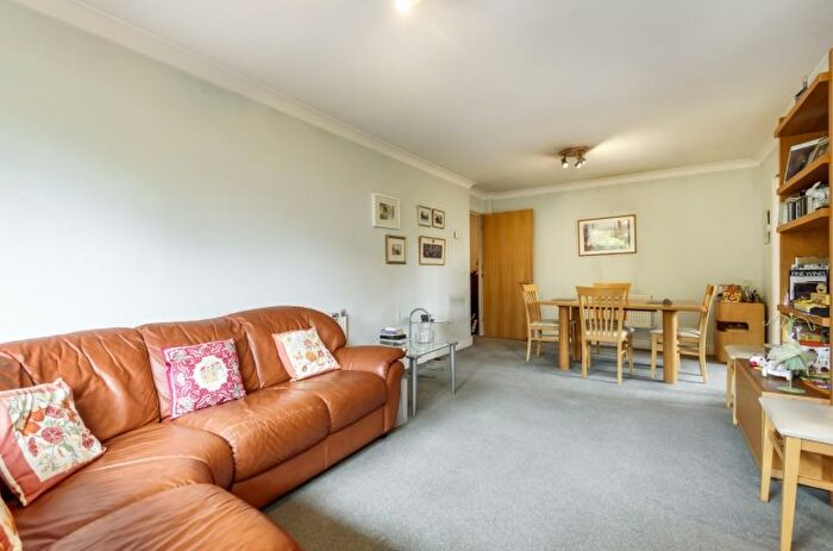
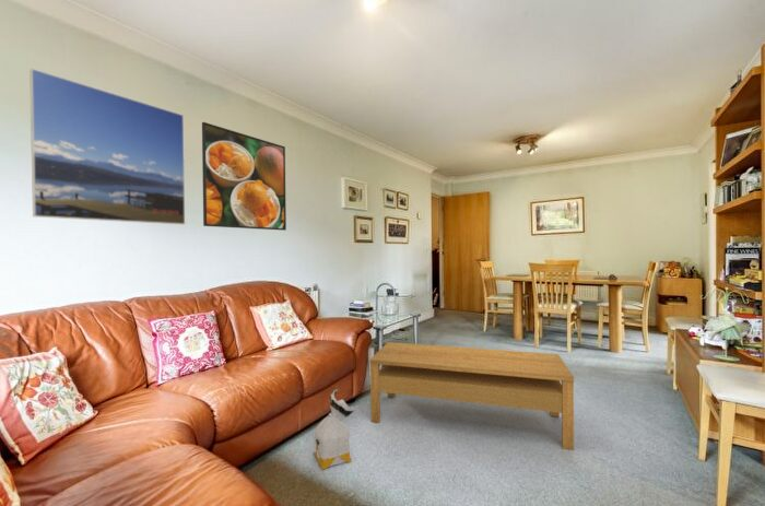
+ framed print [201,121,287,232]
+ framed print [28,68,186,226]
+ coffee table [369,341,575,451]
+ bag [313,388,357,470]
